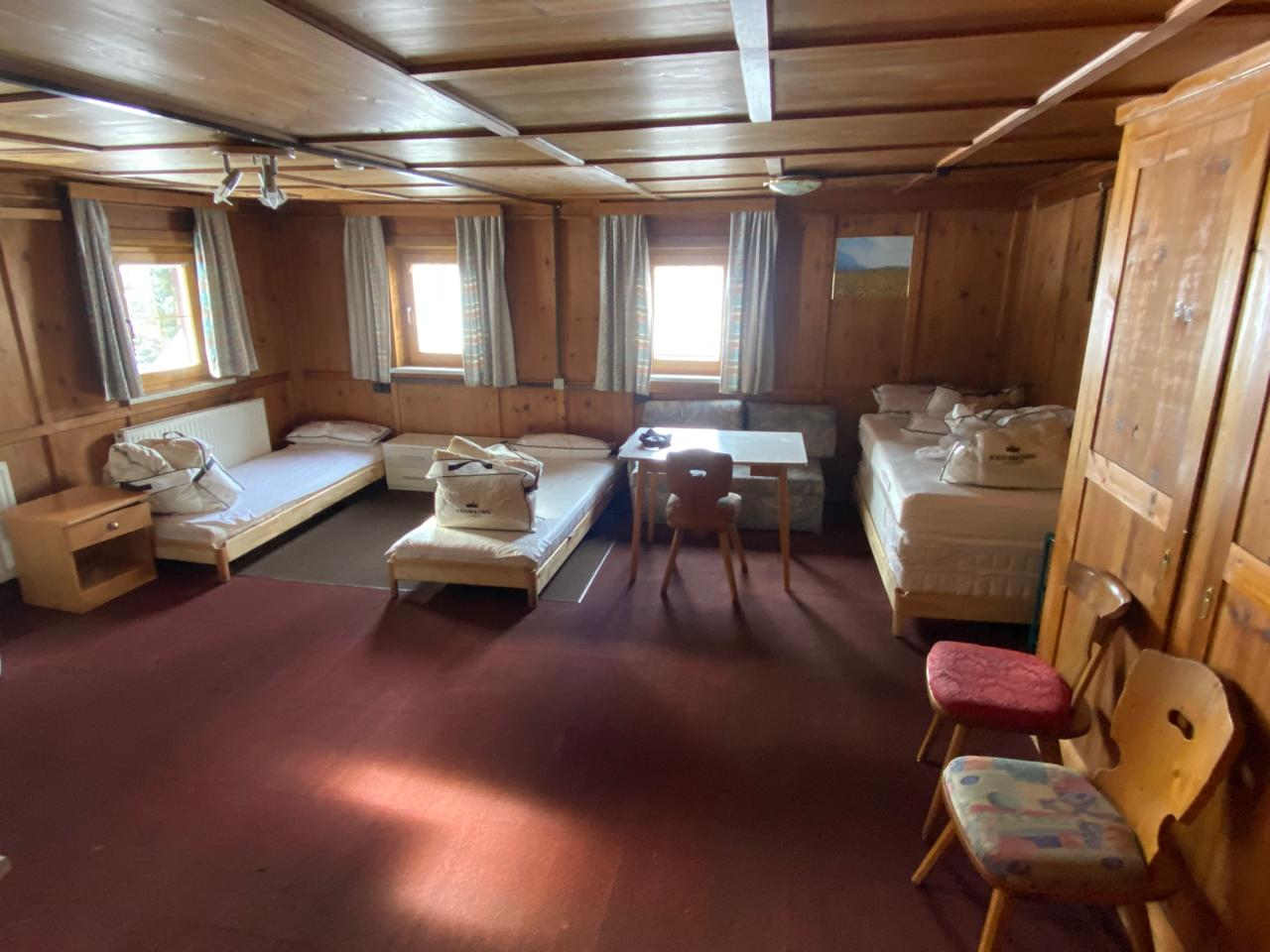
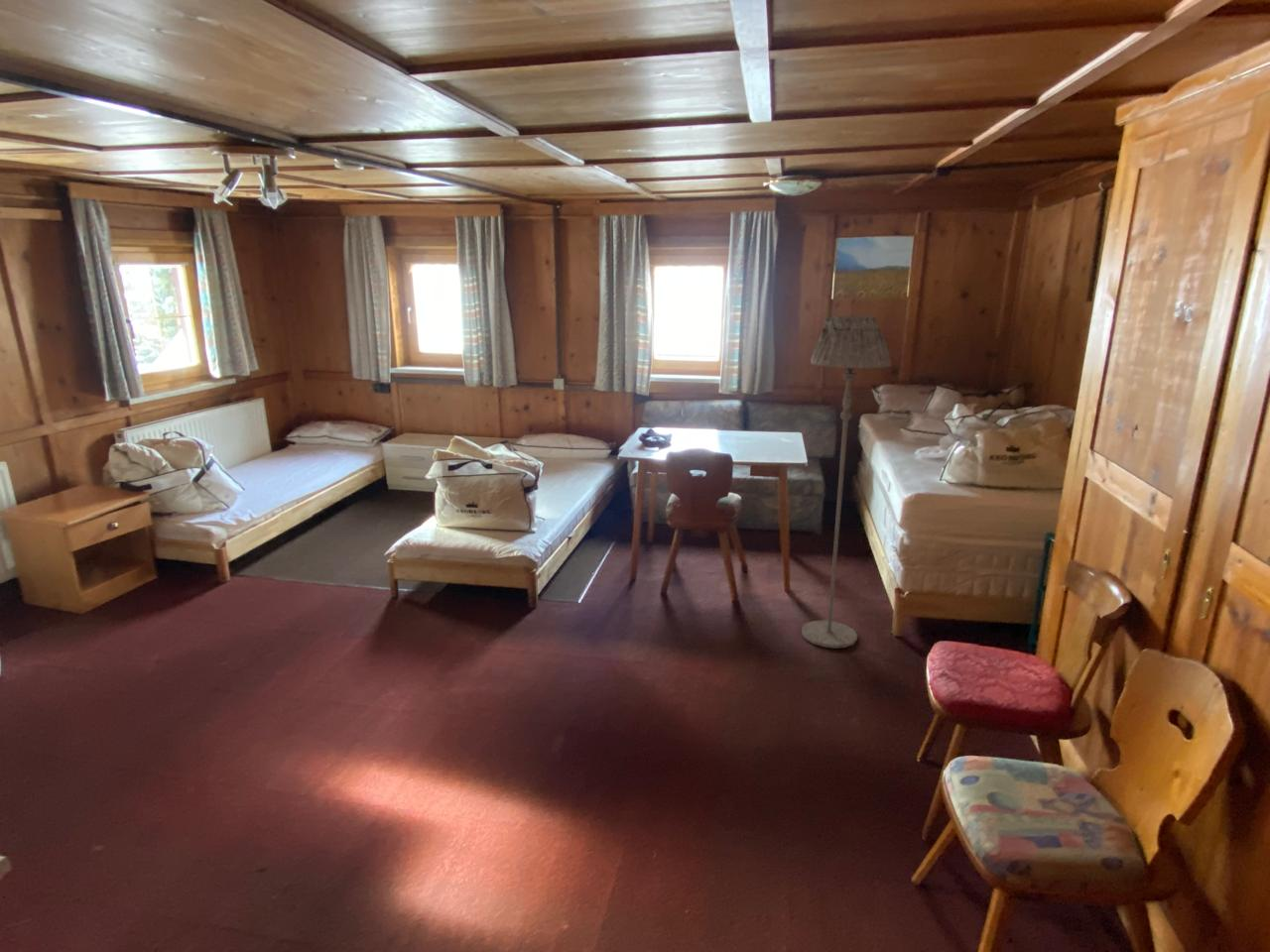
+ floor lamp [801,314,892,650]
